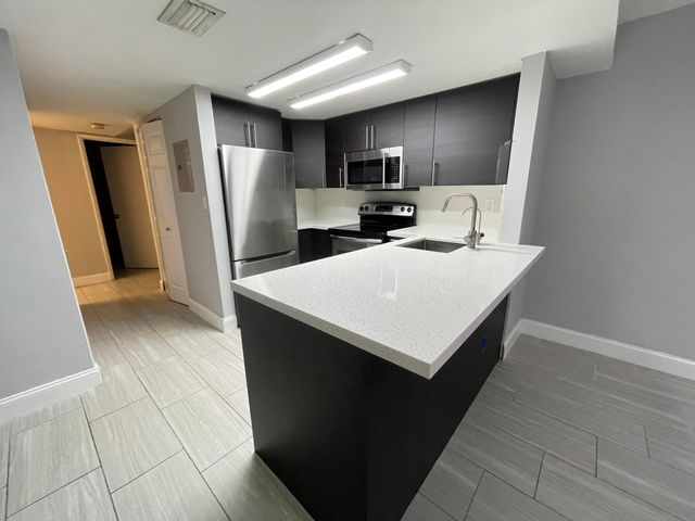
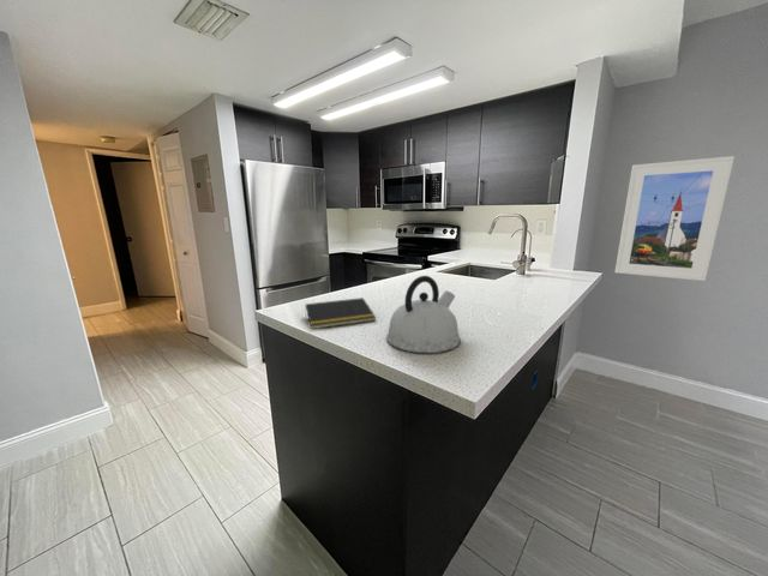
+ kettle [385,275,462,354]
+ notepad [304,296,377,330]
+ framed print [613,155,736,282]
